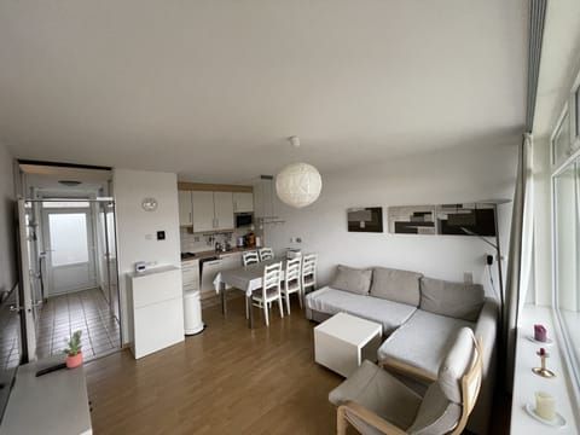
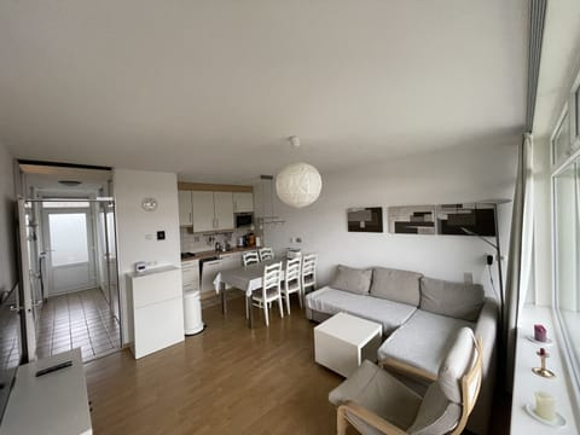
- potted plant [47,329,85,369]
